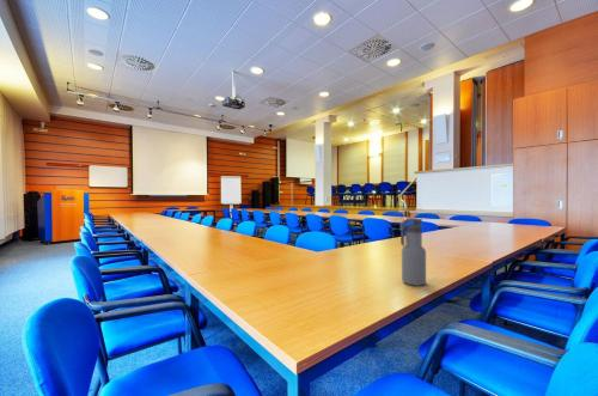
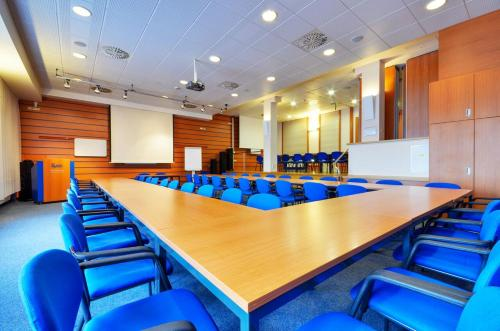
- water bottle [399,218,427,287]
